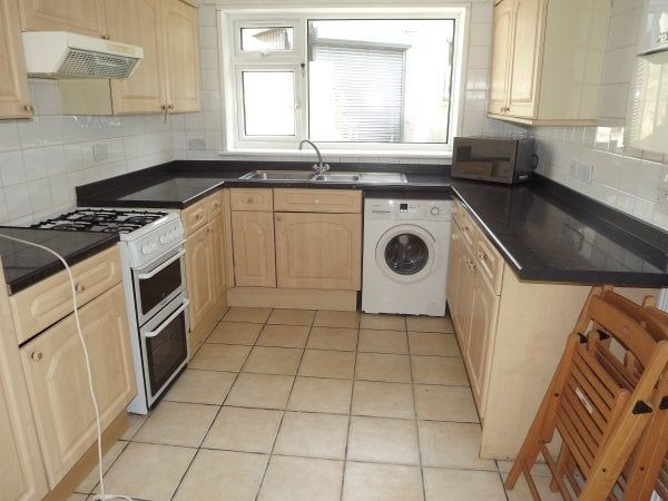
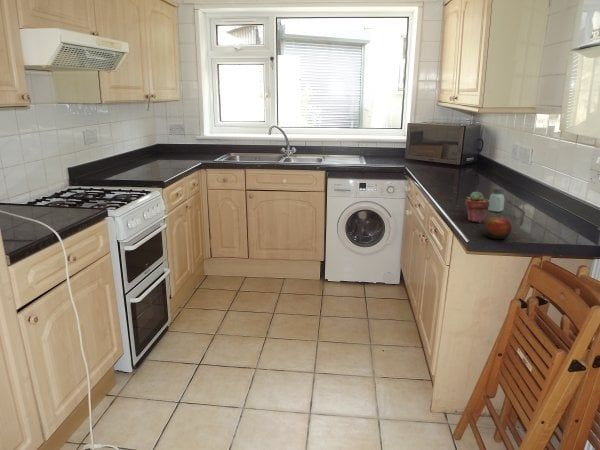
+ potted succulent [465,191,490,223]
+ apple [483,215,513,240]
+ saltshaker [487,187,505,213]
